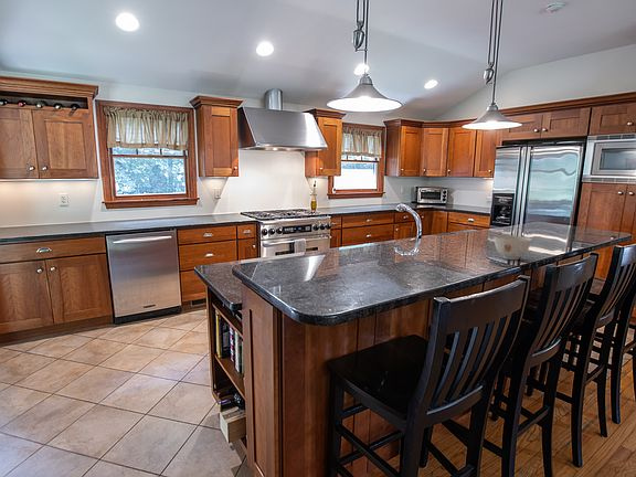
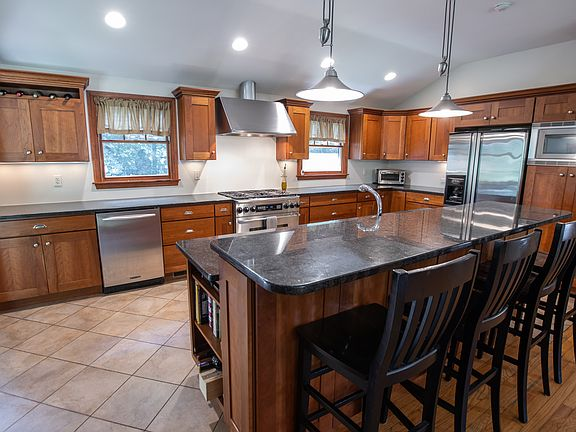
- bowl [494,234,533,261]
